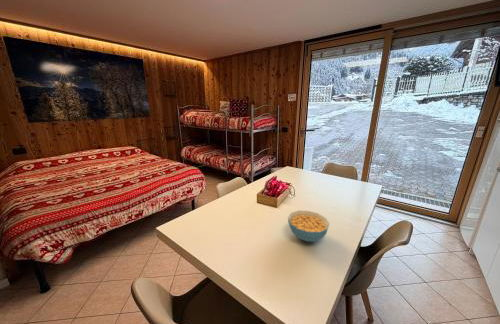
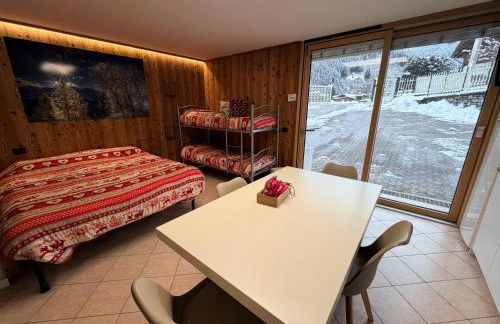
- cereal bowl [287,210,330,243]
